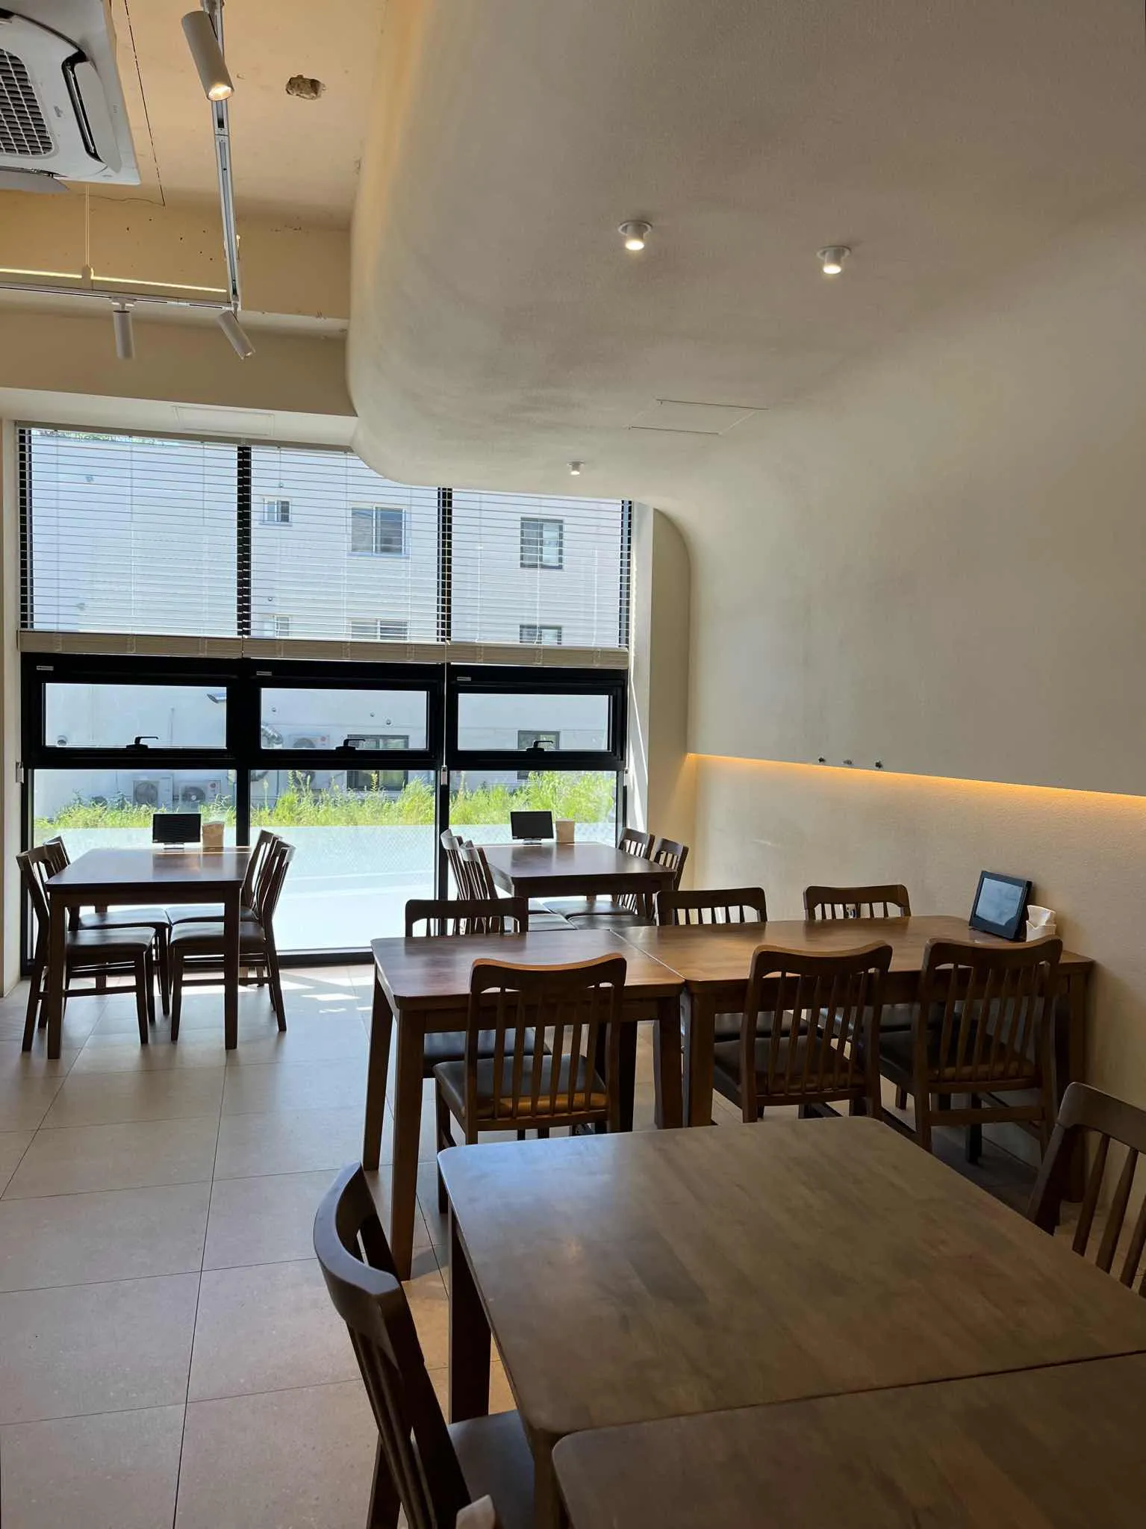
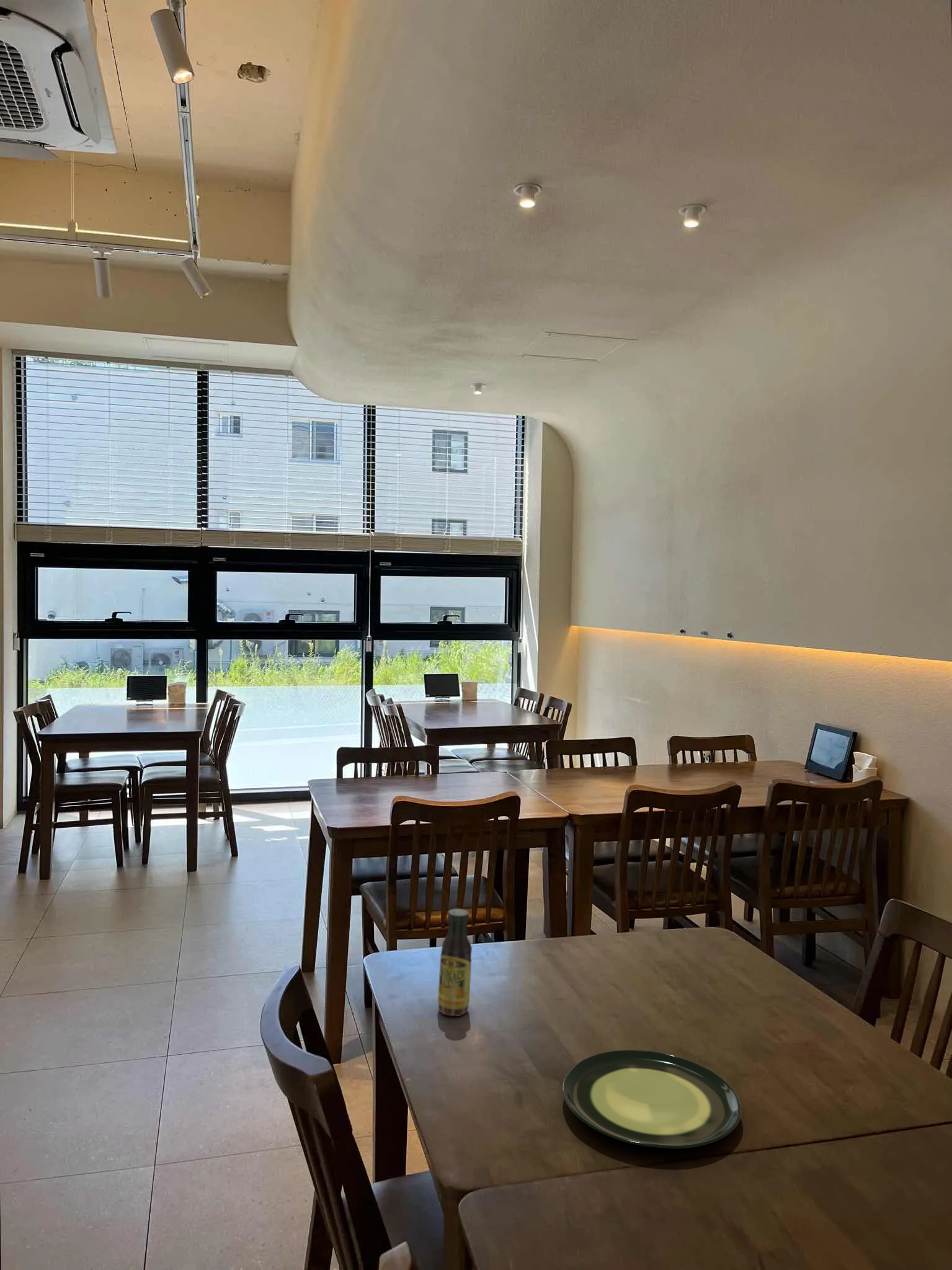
+ sauce bottle [437,908,473,1017]
+ plate [562,1049,742,1149]
